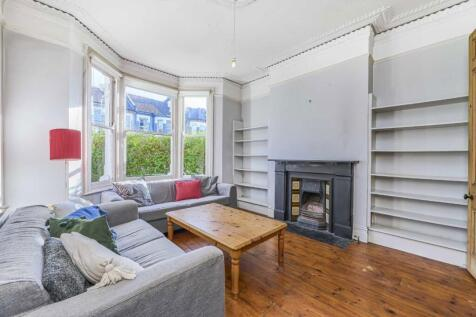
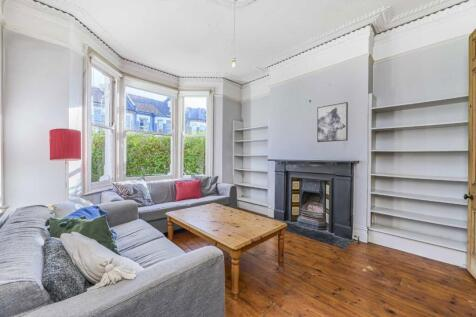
+ wall art [316,101,349,143]
